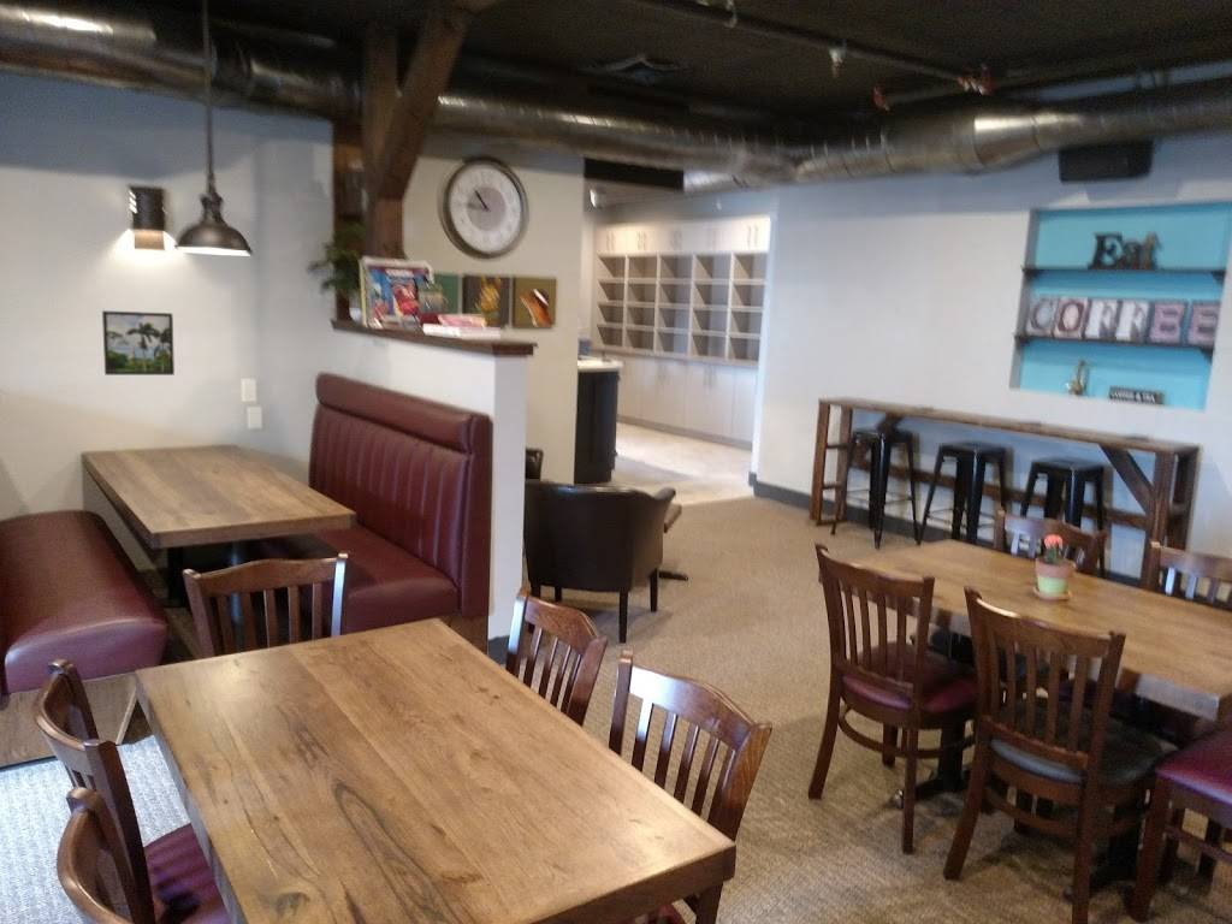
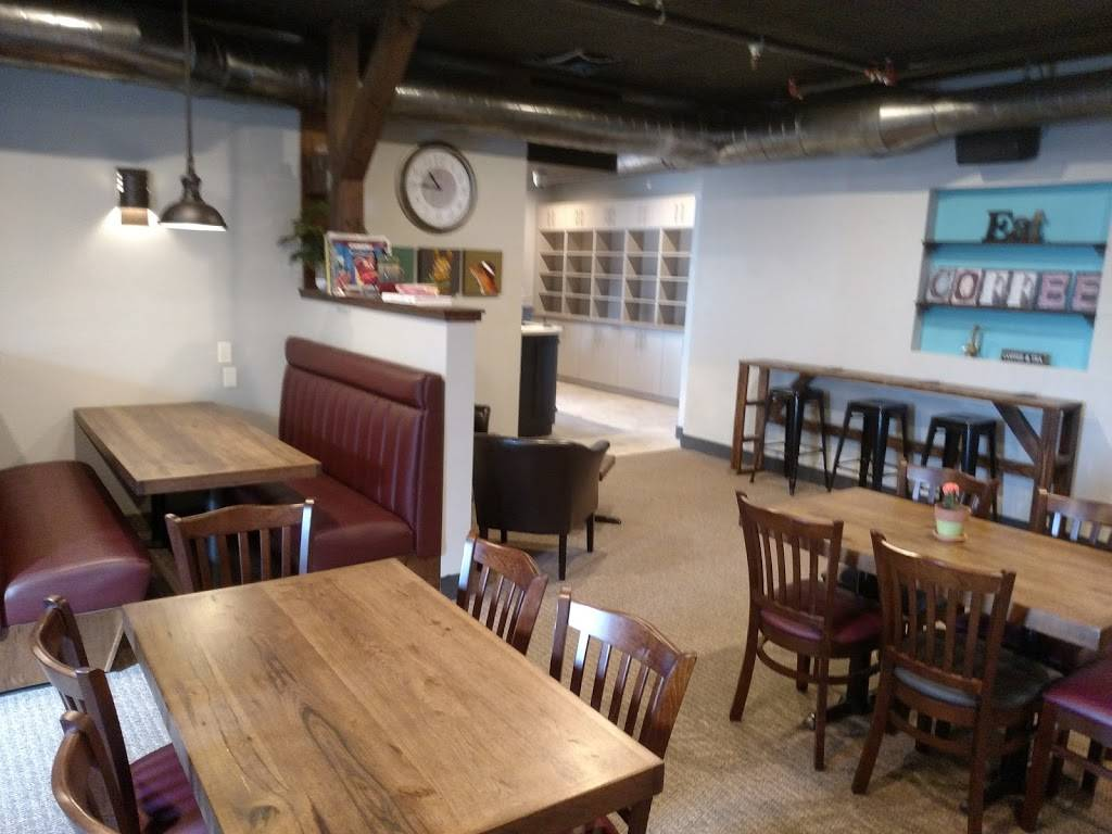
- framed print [101,309,176,377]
